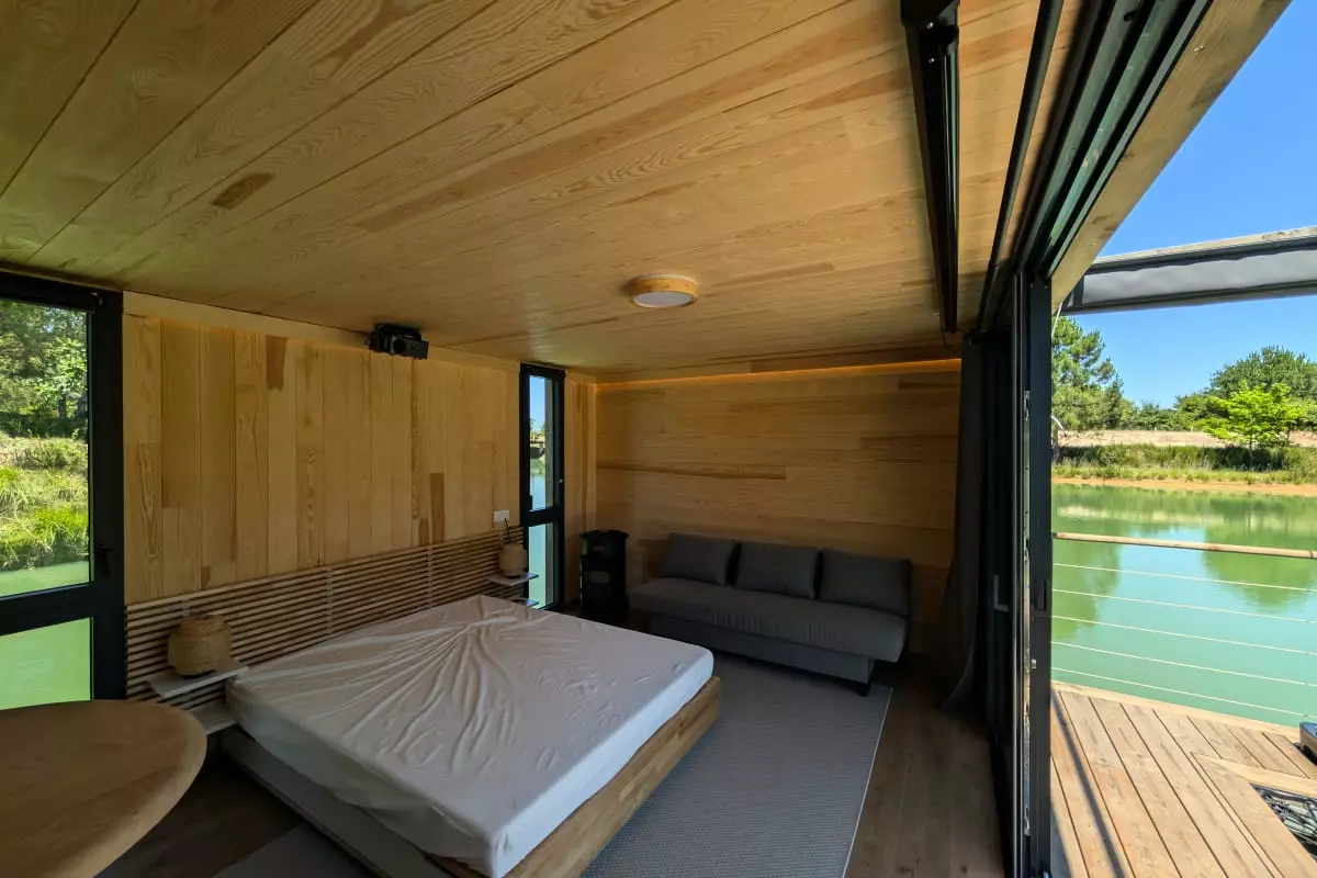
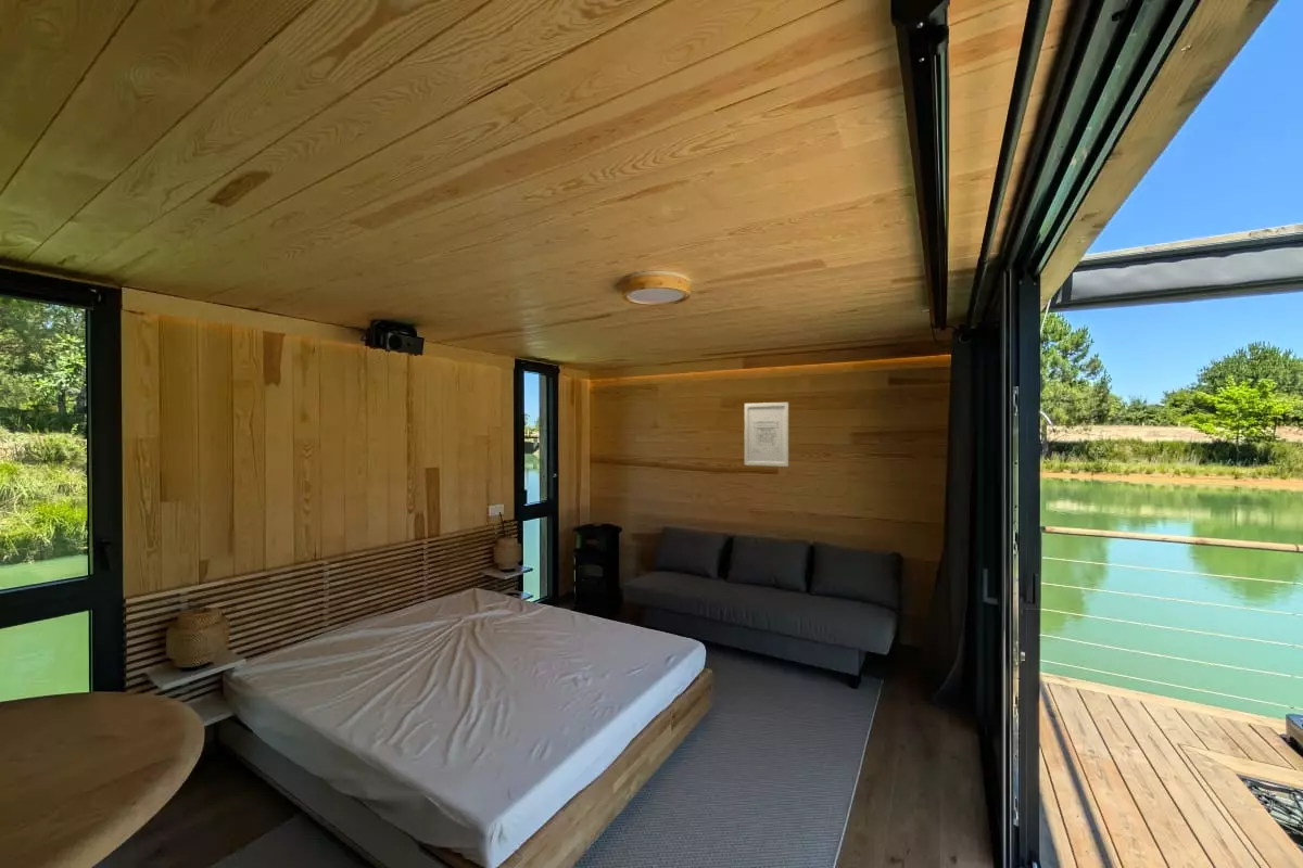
+ wall art [744,401,789,468]
